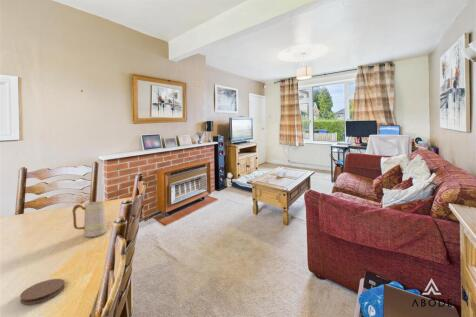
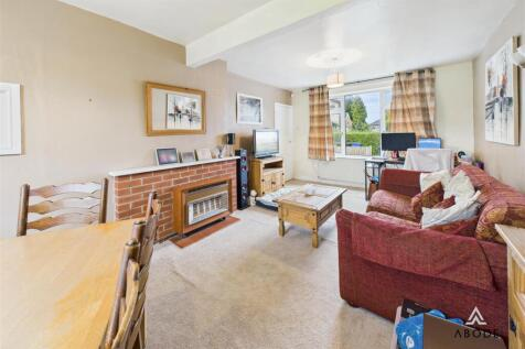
- coaster [19,278,65,305]
- mug [71,201,107,238]
